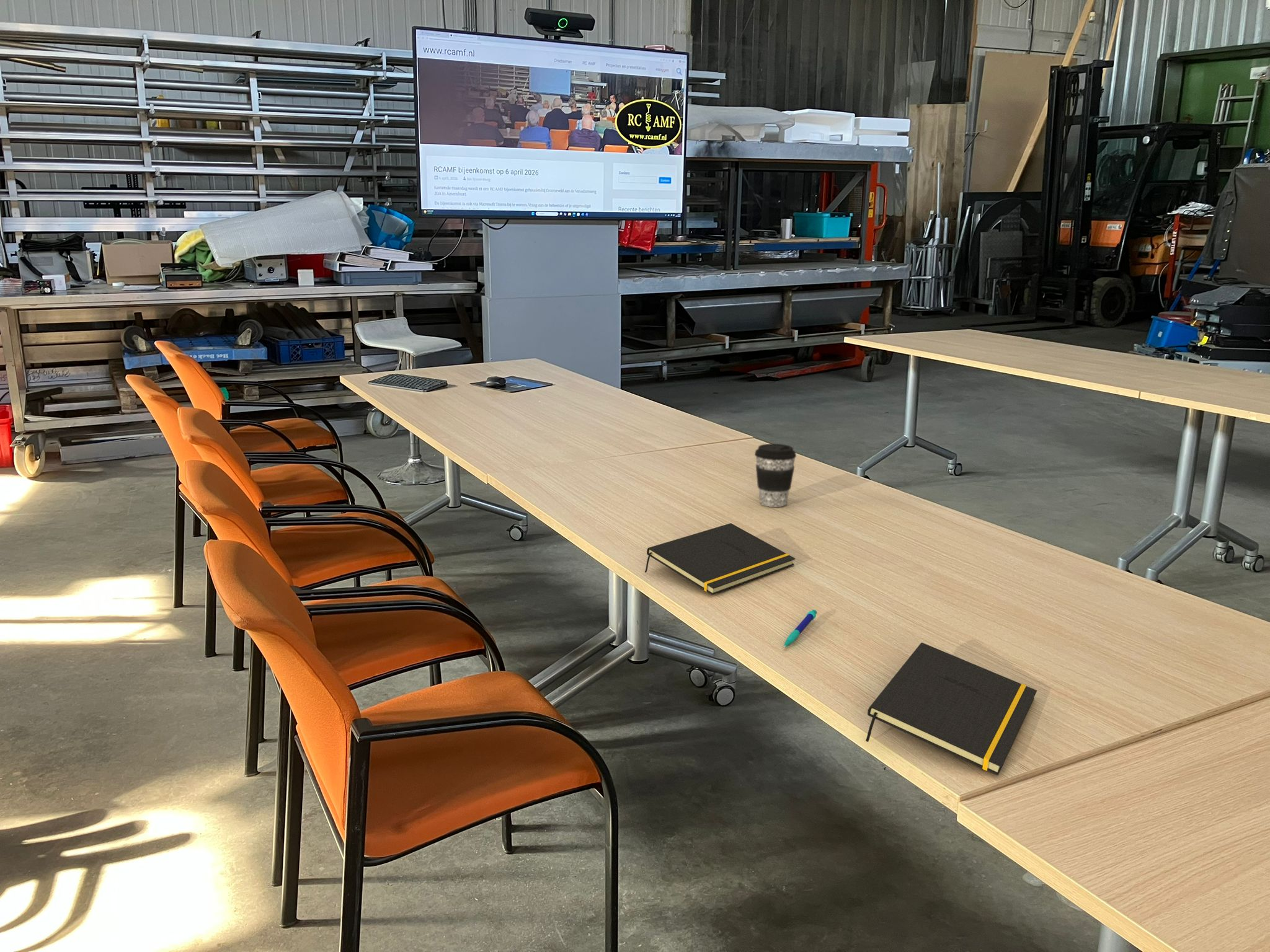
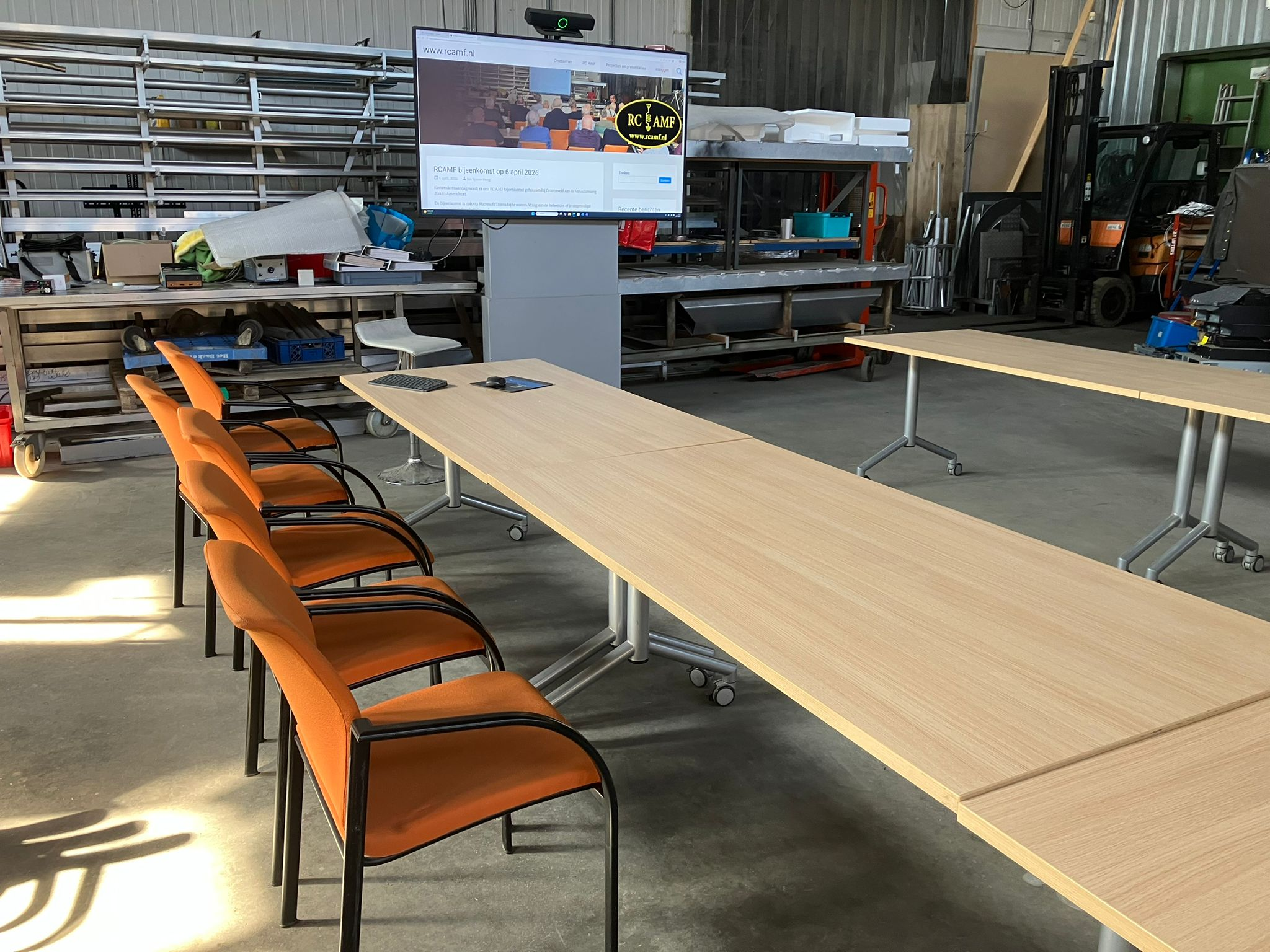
- notepad [865,642,1037,776]
- notepad [644,522,796,596]
- pen [783,609,817,648]
- coffee cup [754,443,797,508]
